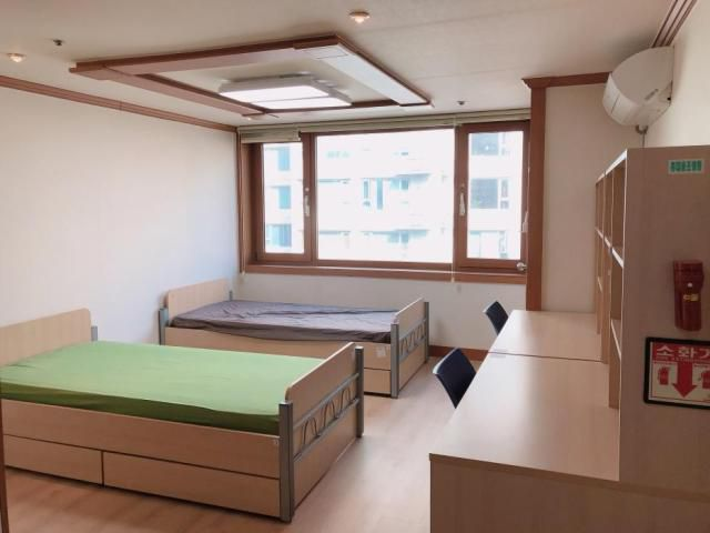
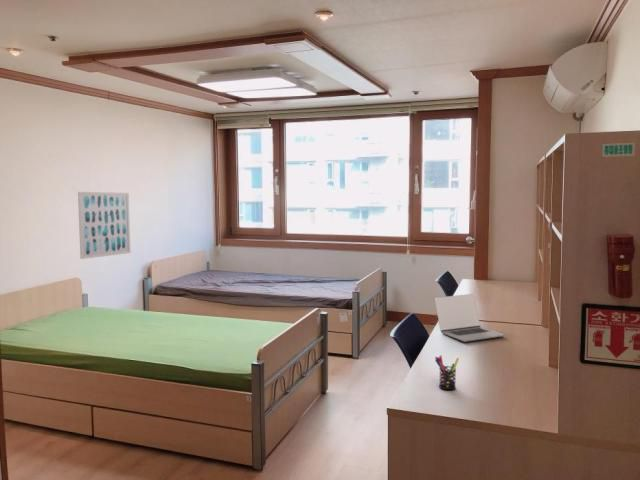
+ pen holder [434,355,460,391]
+ laptop [433,293,506,343]
+ wall art [77,191,131,260]
